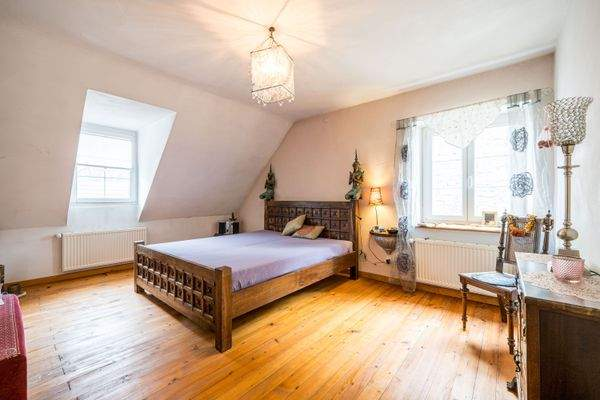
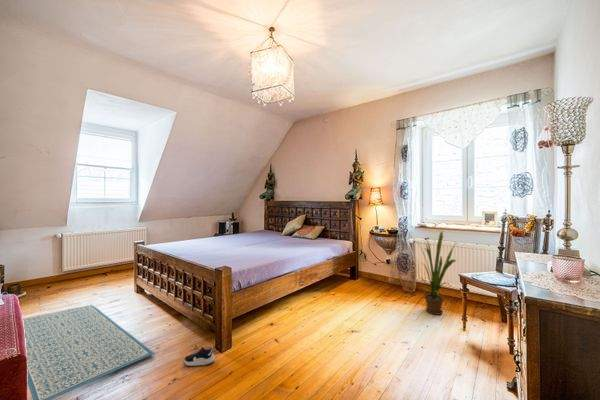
+ rug [22,304,155,400]
+ house plant [412,229,458,316]
+ shoe [183,345,216,367]
